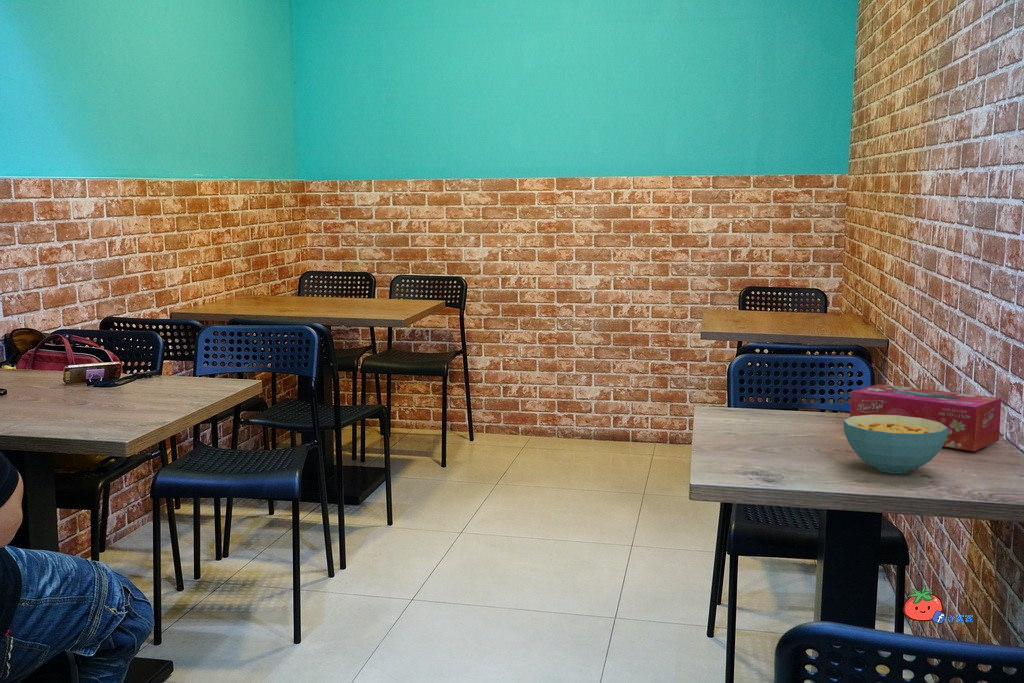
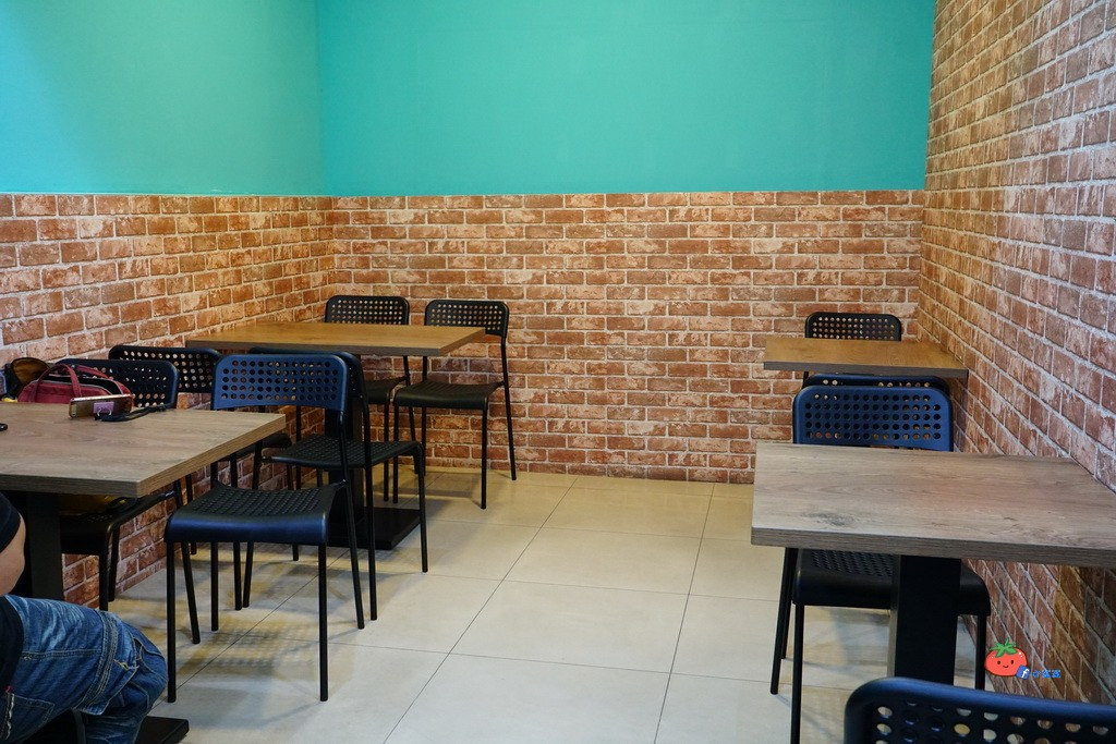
- cereal bowl [842,415,948,475]
- tissue box [849,383,1002,452]
